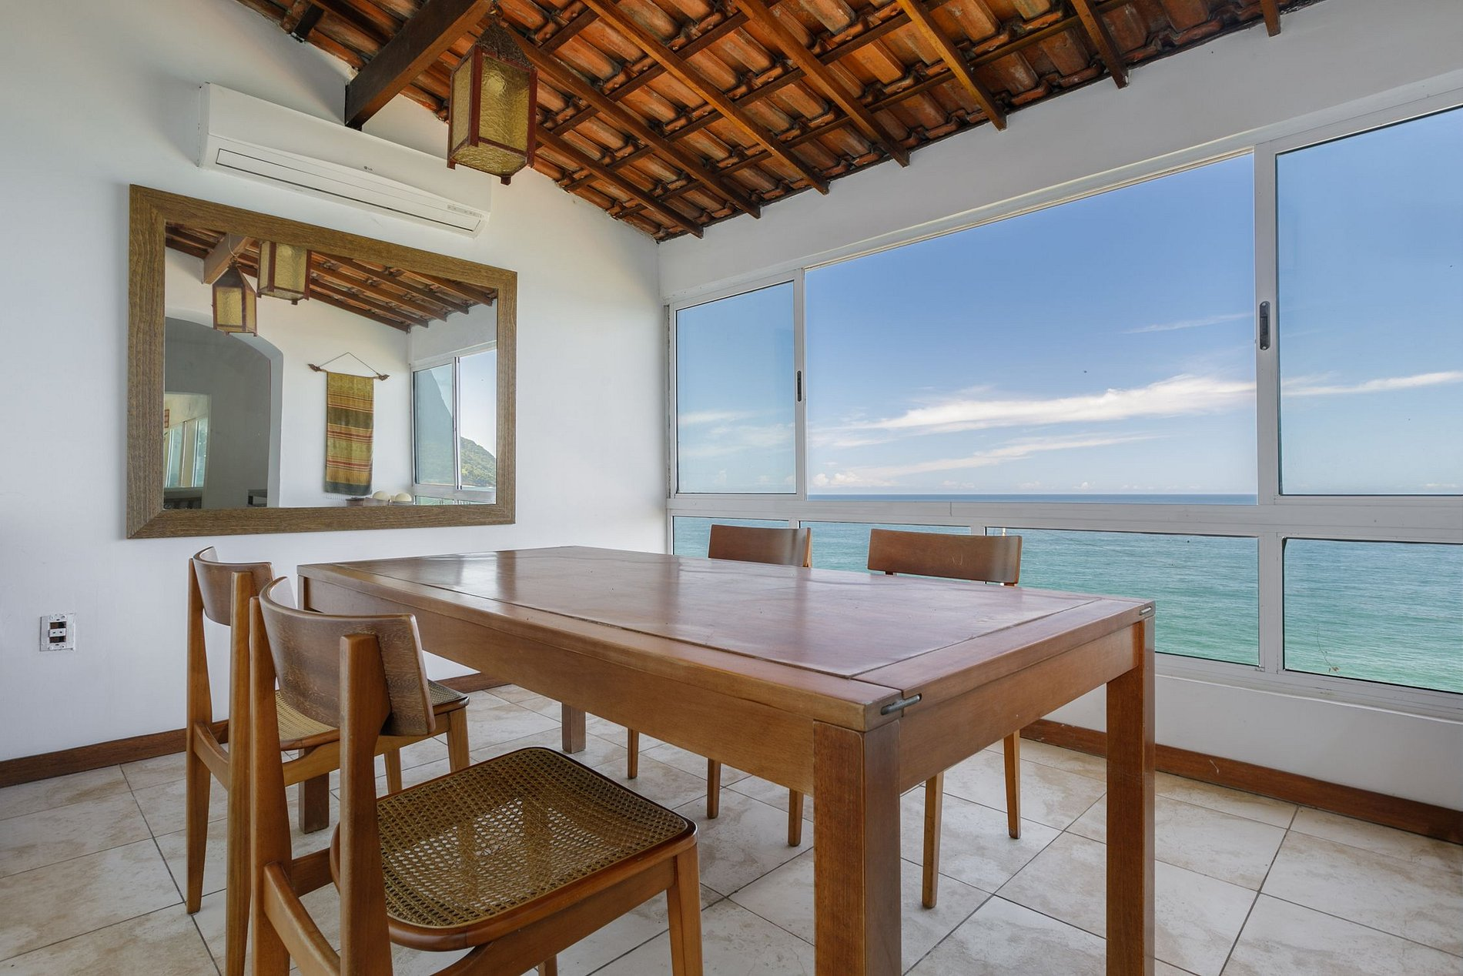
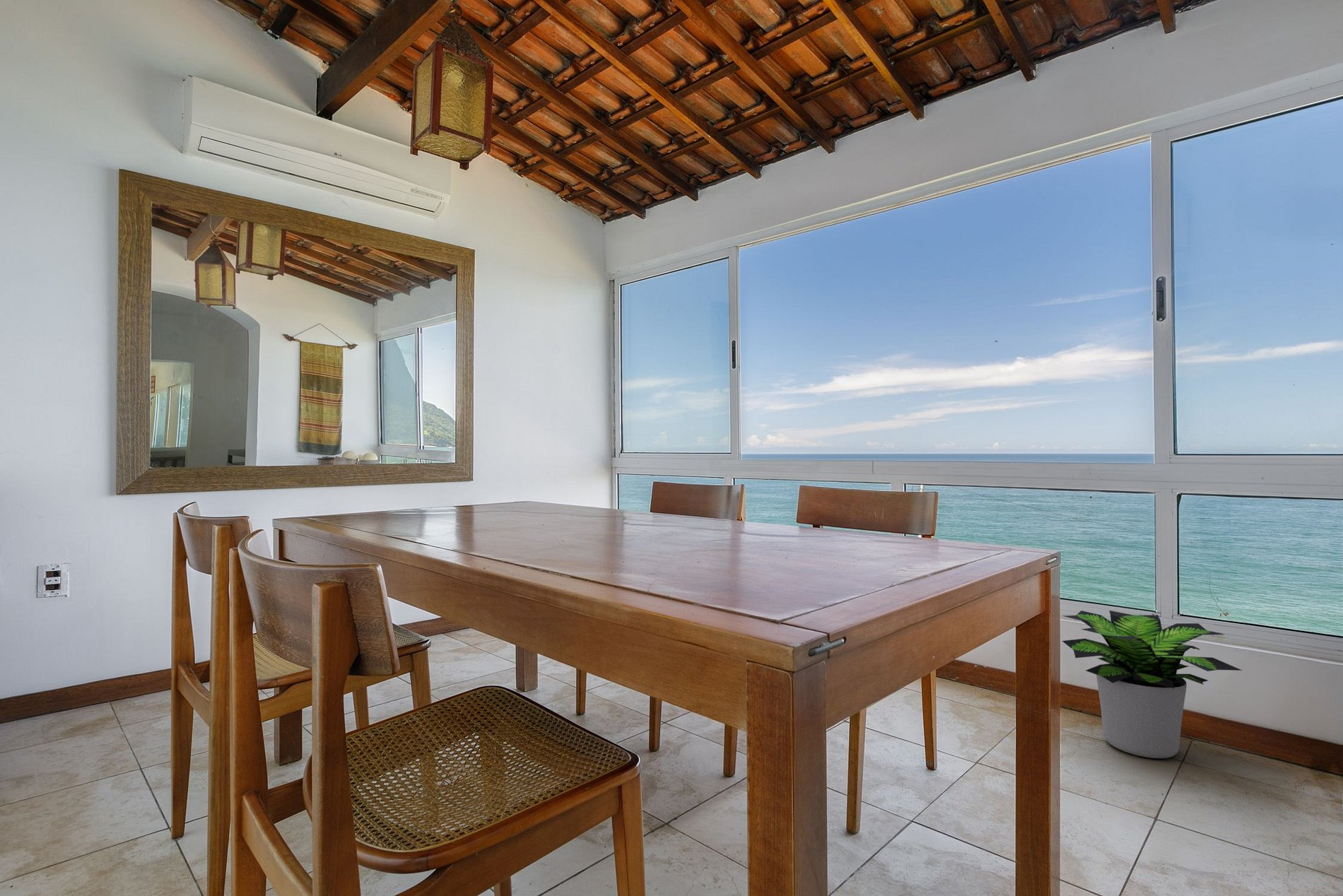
+ potted plant [1061,610,1243,759]
